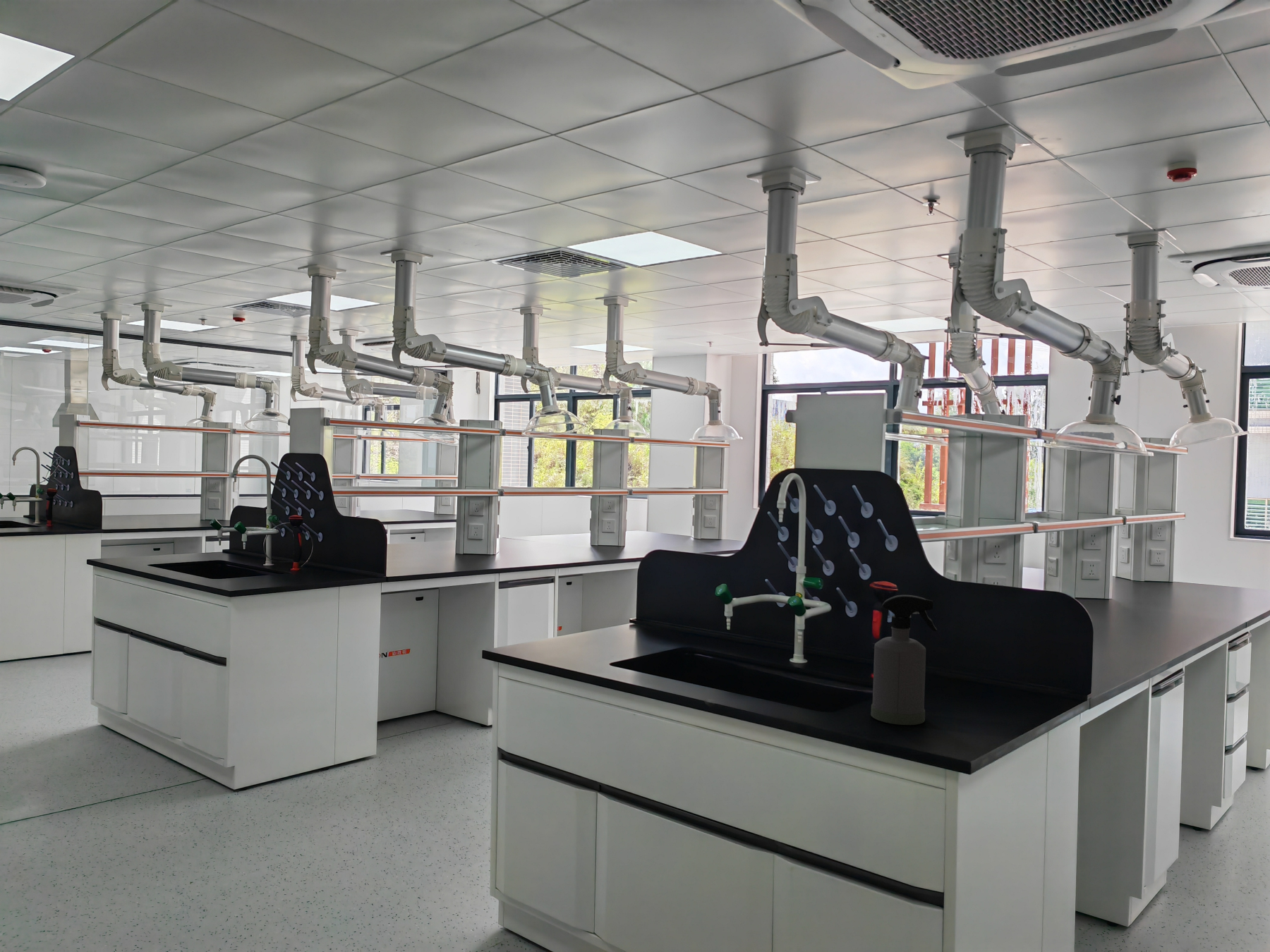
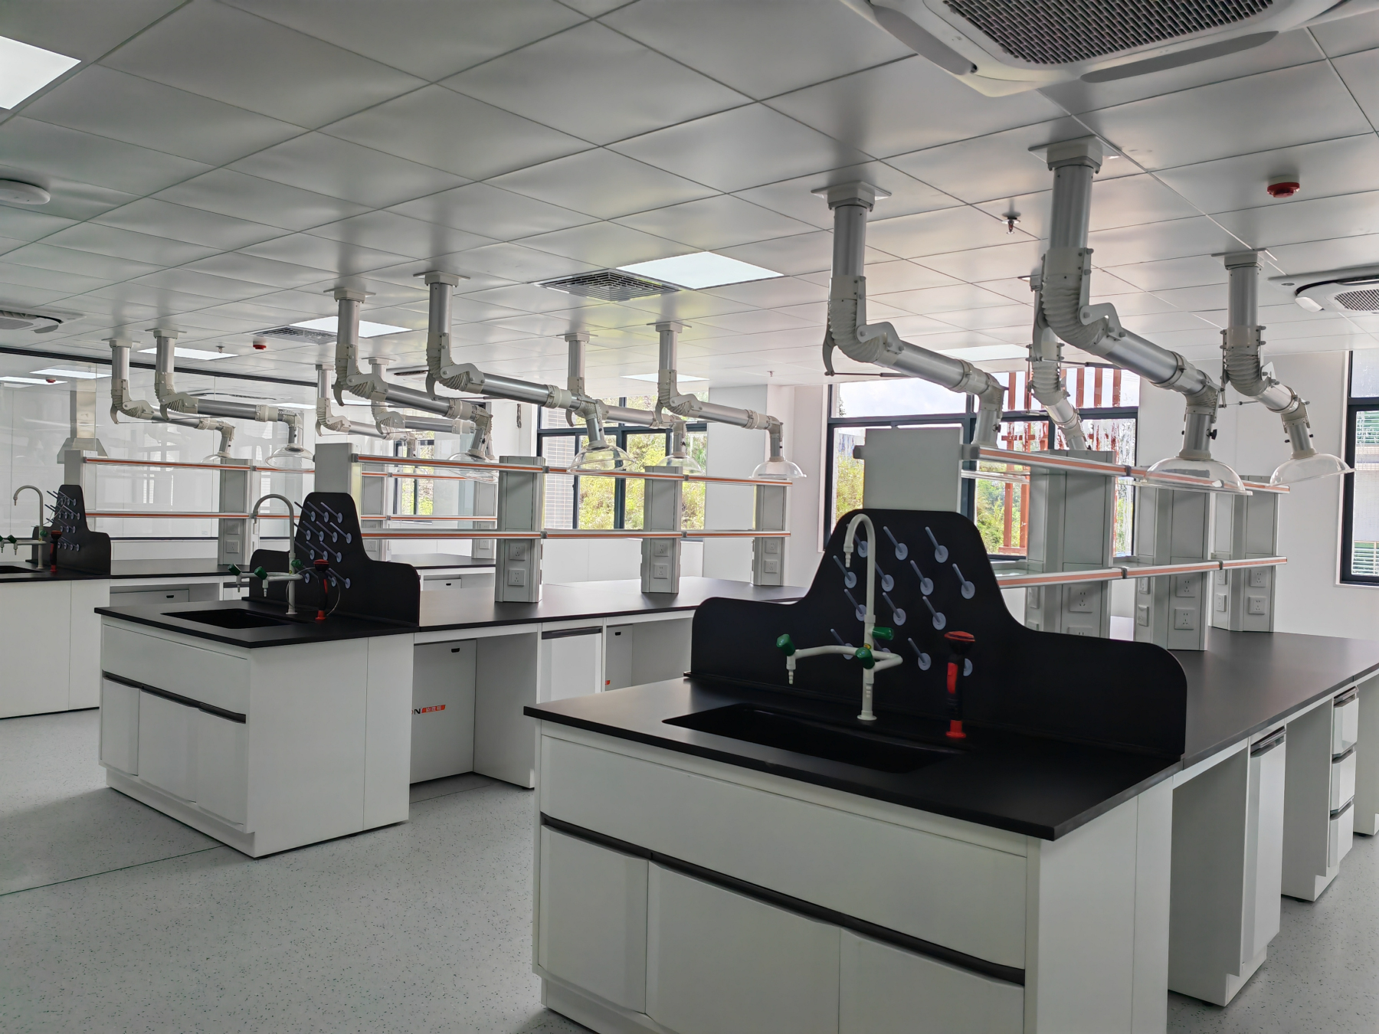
- spray bottle [870,594,938,726]
